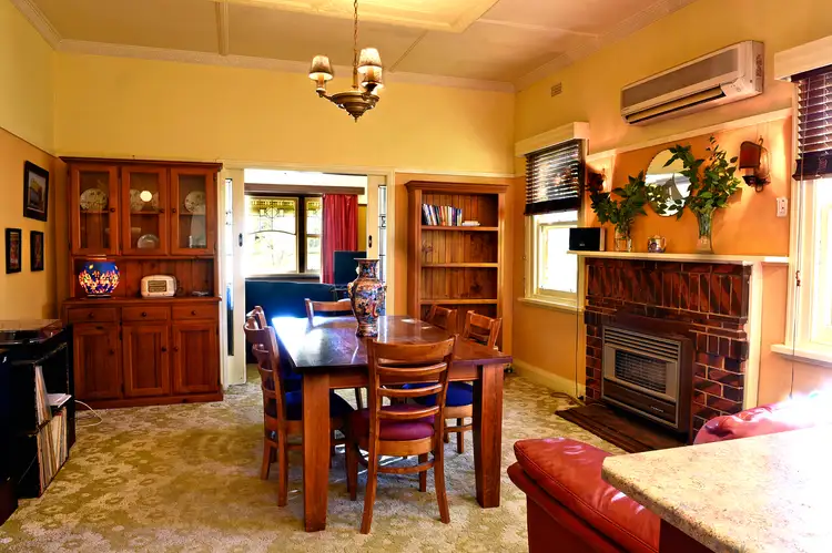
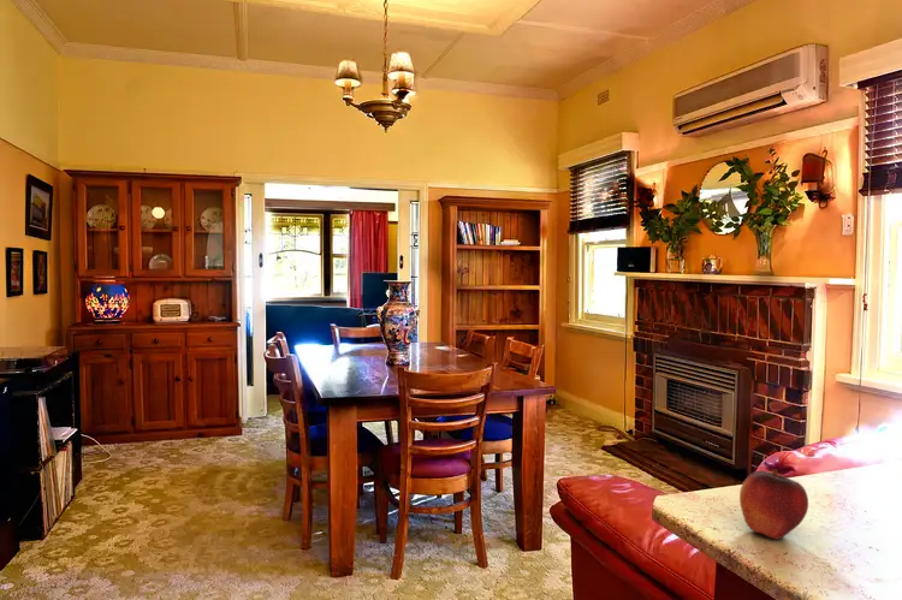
+ fruit [738,468,809,540]
